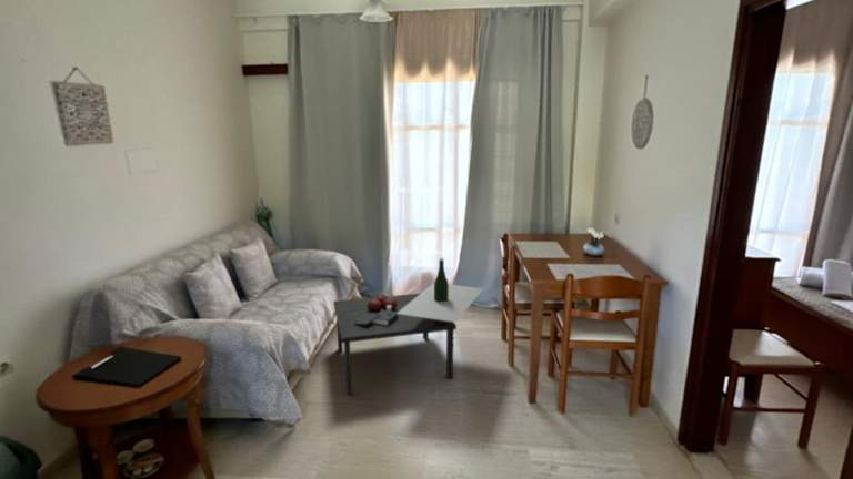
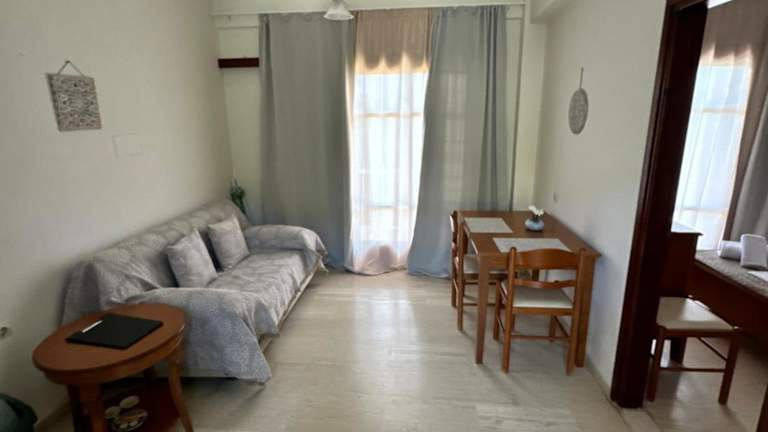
- coffee table [332,256,484,395]
